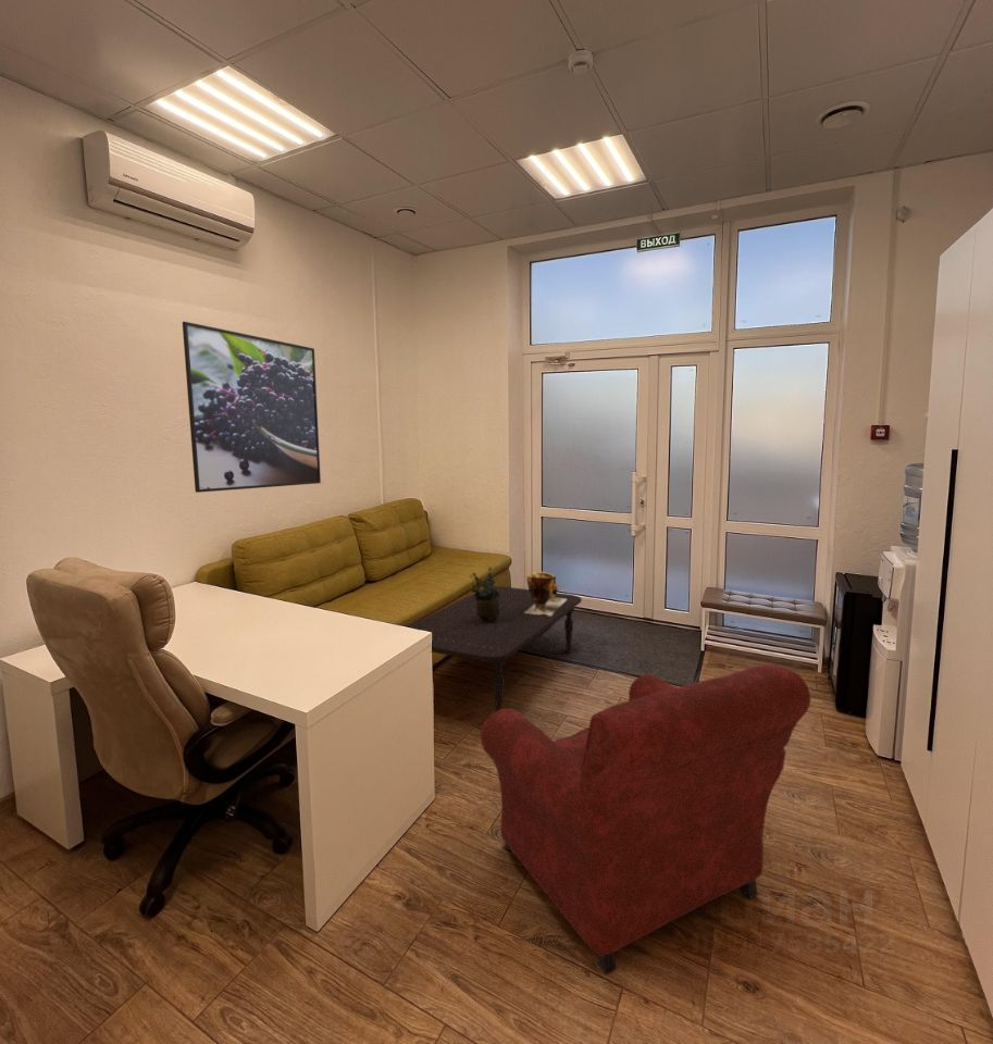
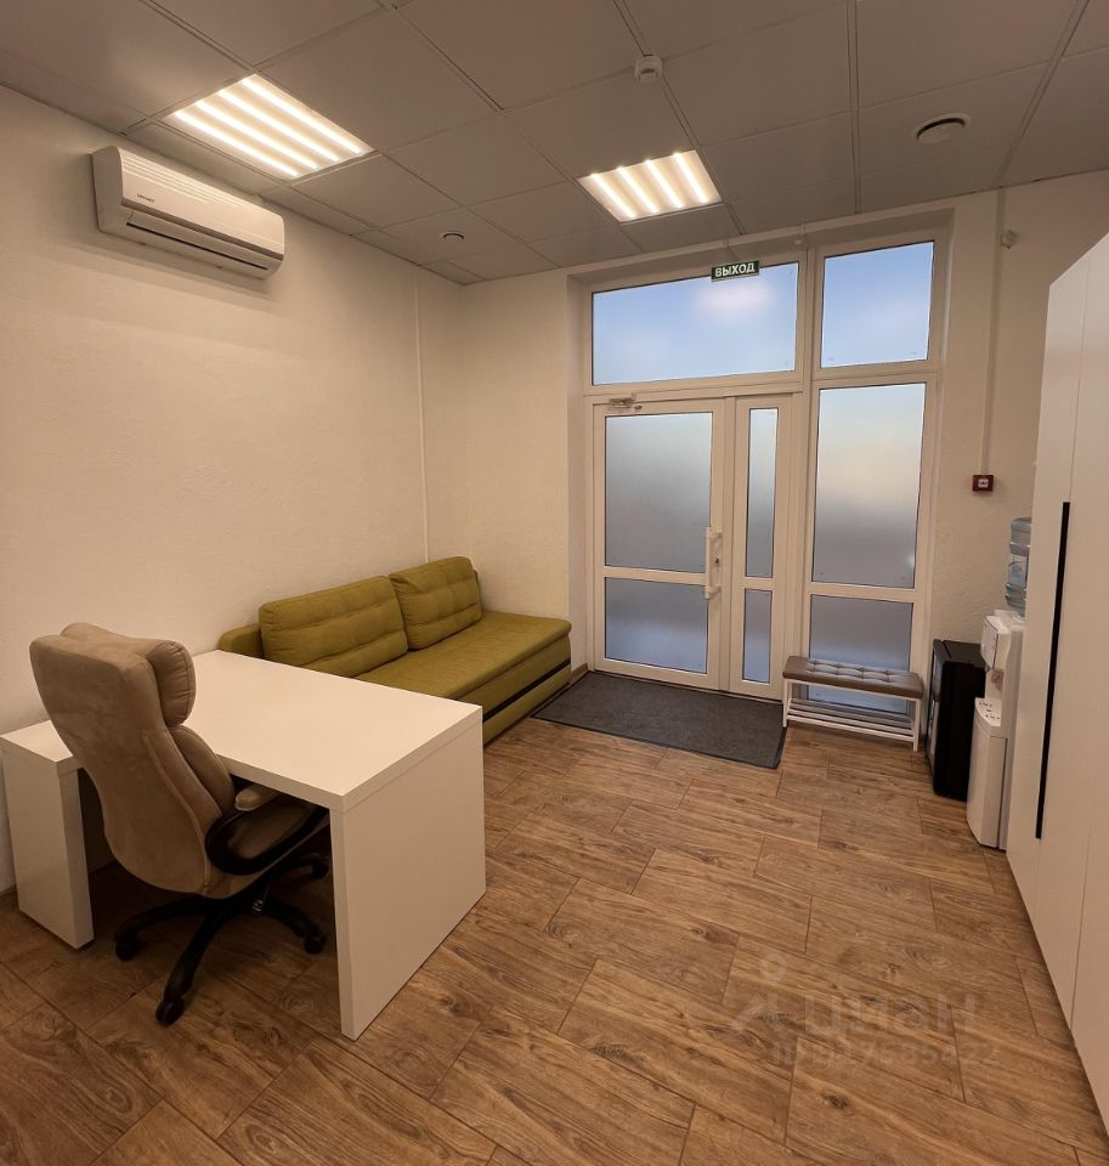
- armchair [480,663,811,977]
- coffee table [405,585,583,712]
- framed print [182,321,322,494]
- clay pot [524,571,567,616]
- potted plant [469,567,500,622]
